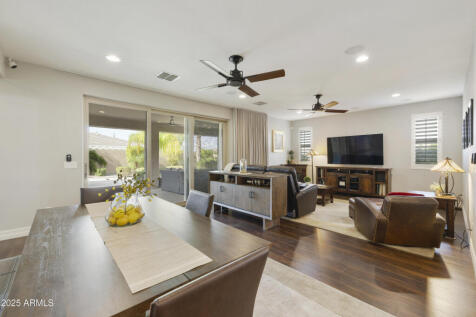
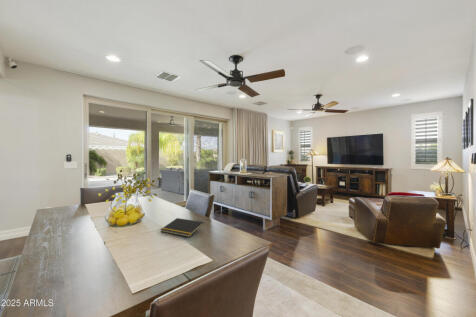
+ notepad [159,217,205,238]
